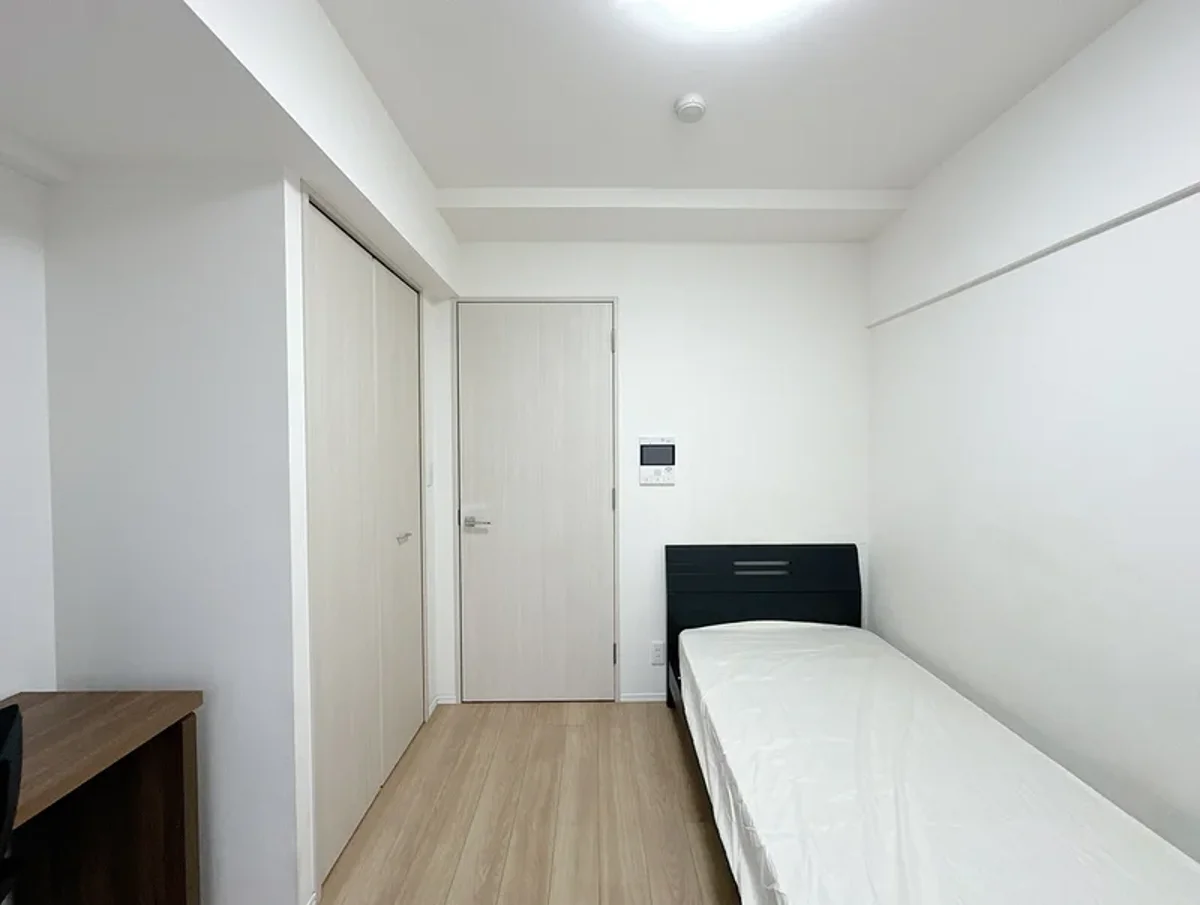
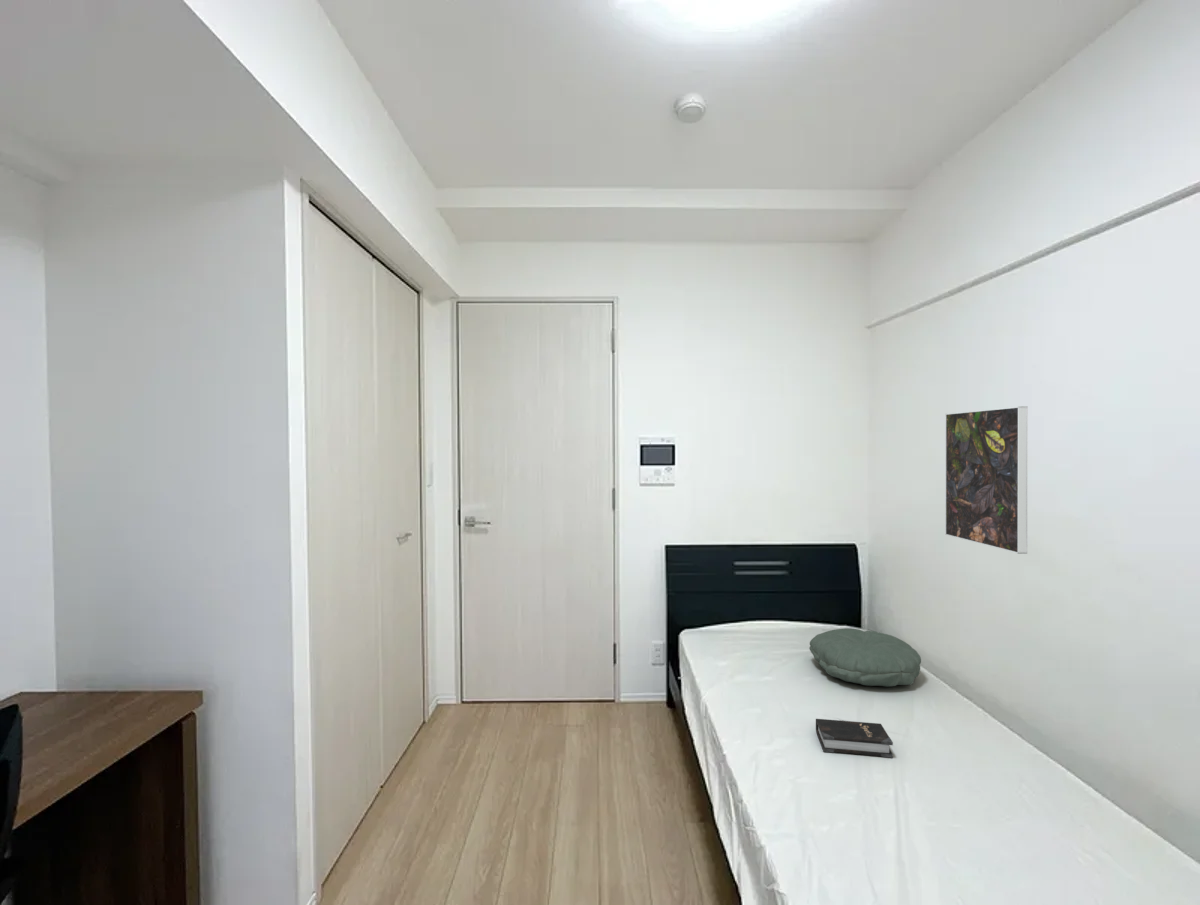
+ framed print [944,405,1029,555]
+ hardback book [815,718,894,759]
+ pillow [808,627,922,688]
